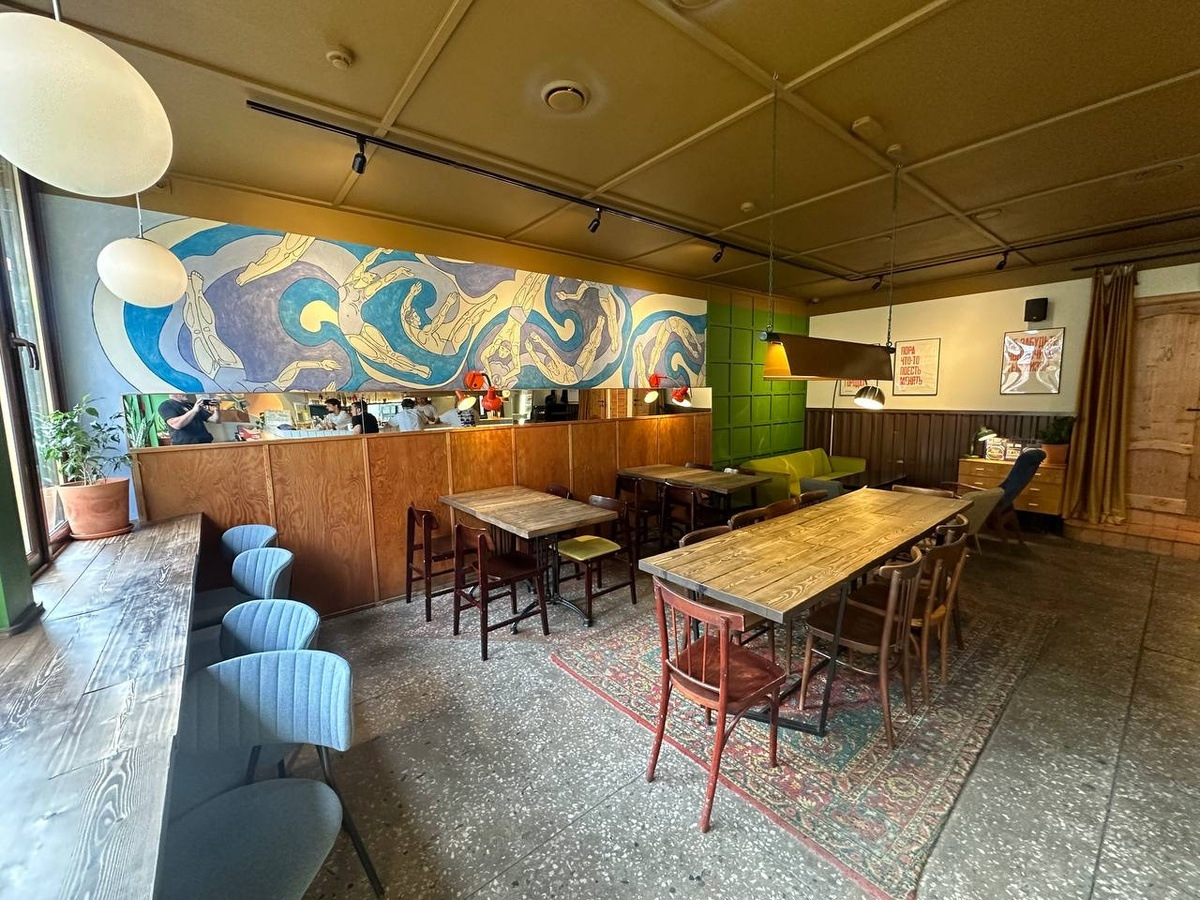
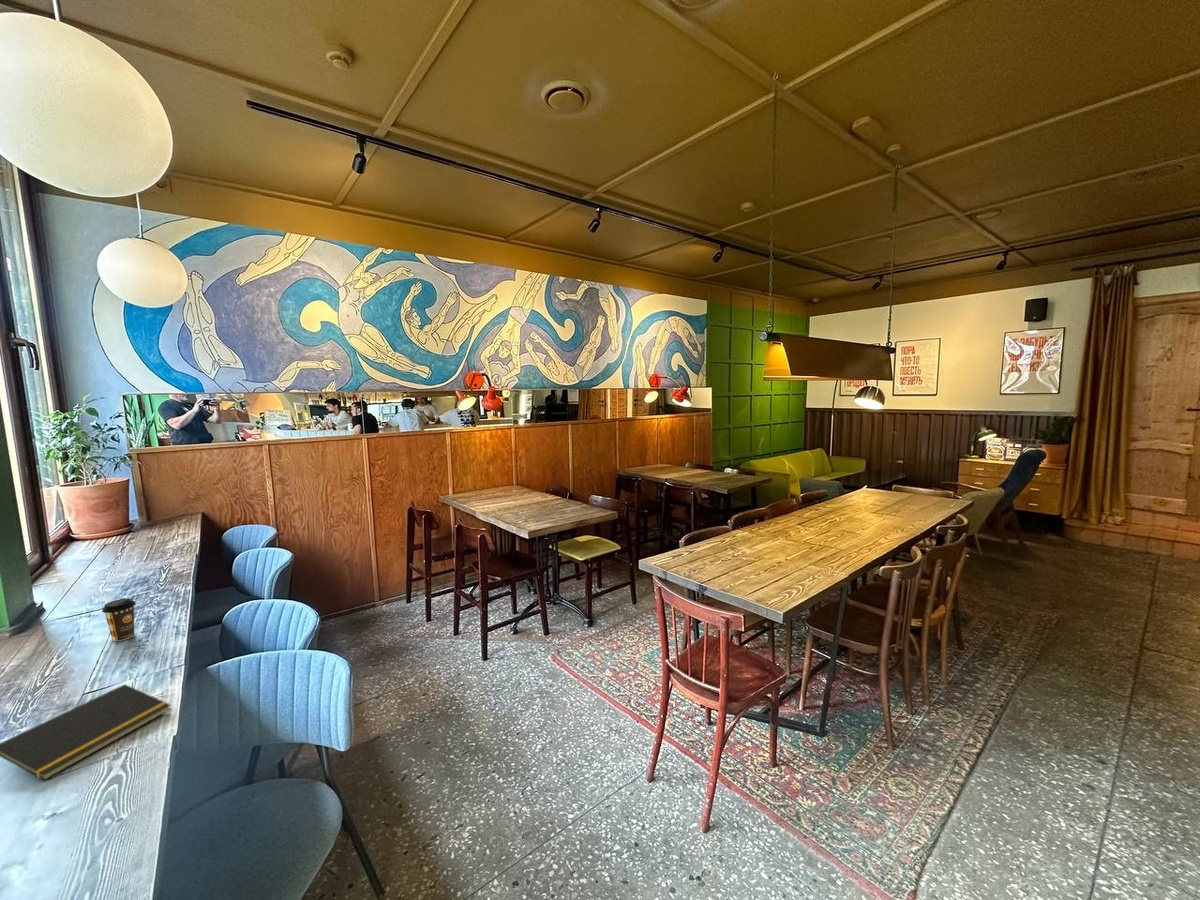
+ coffee cup [101,597,137,642]
+ notepad [0,683,172,781]
